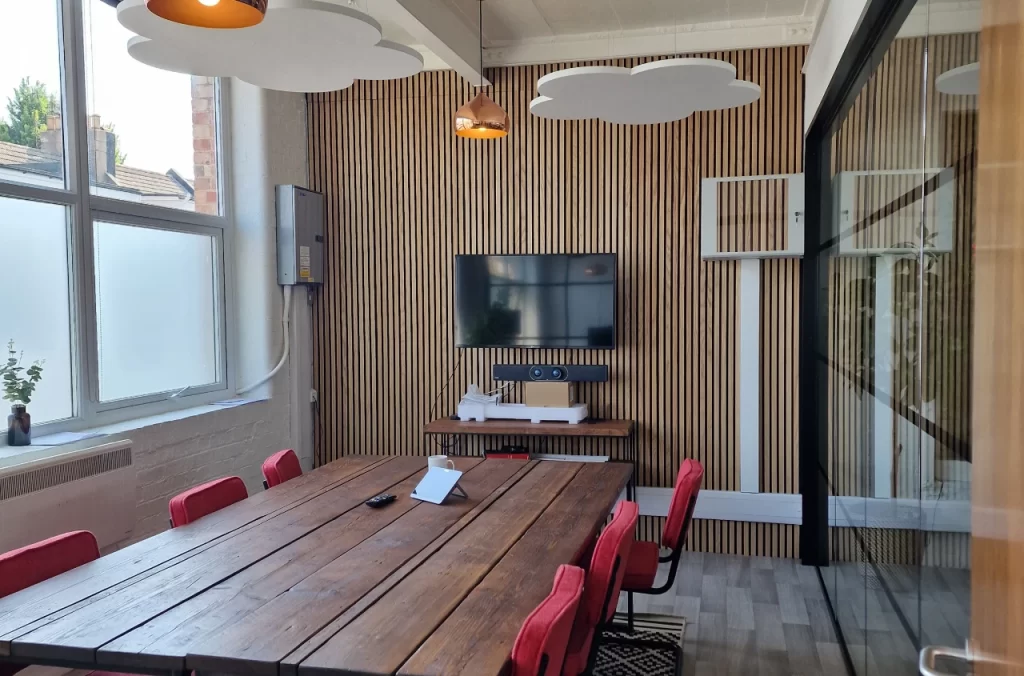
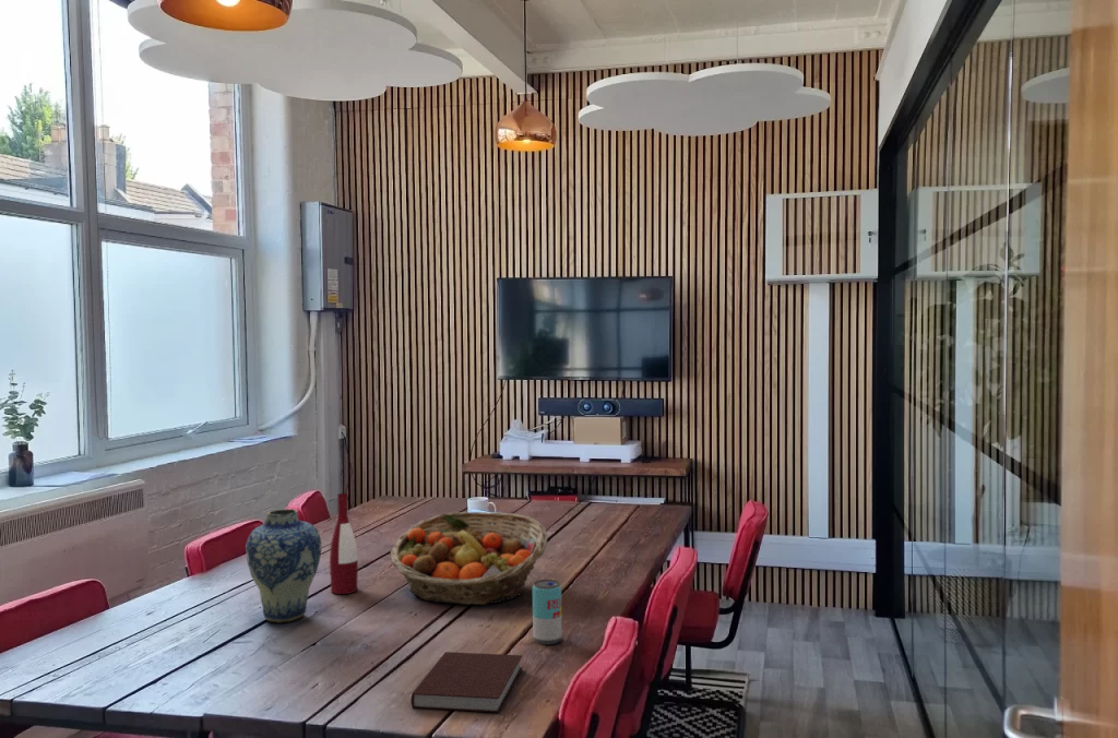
+ beverage can [532,579,563,645]
+ vase [245,508,322,624]
+ fruit basket [390,511,548,606]
+ alcohol [329,492,359,595]
+ notebook [411,651,523,714]
